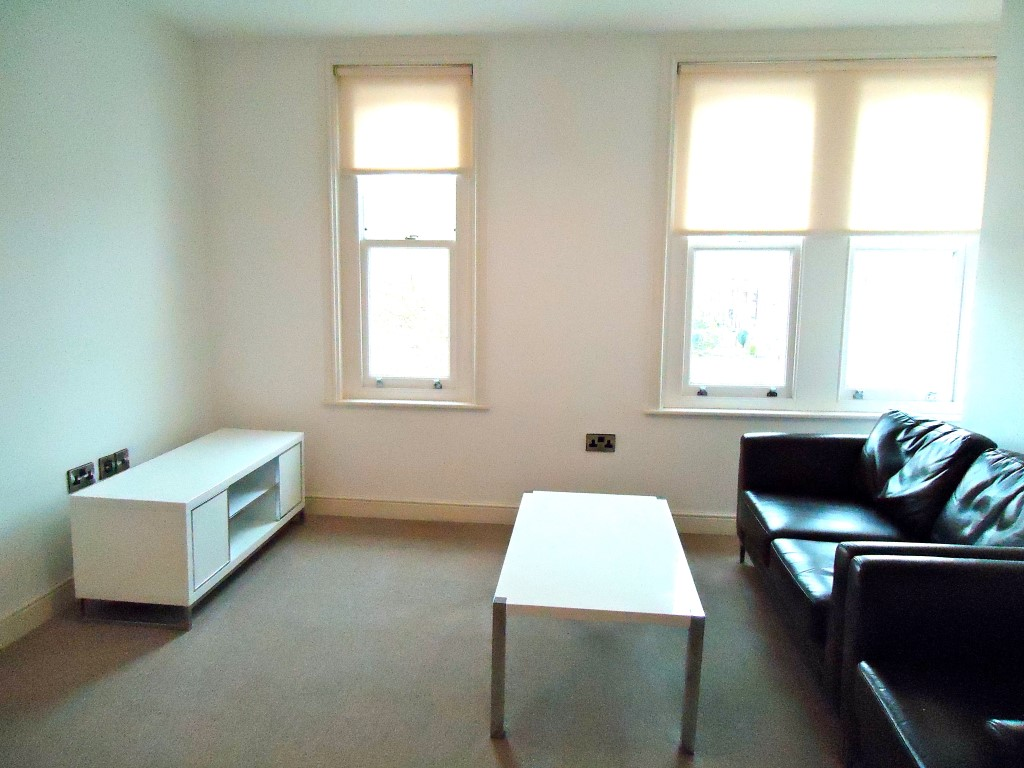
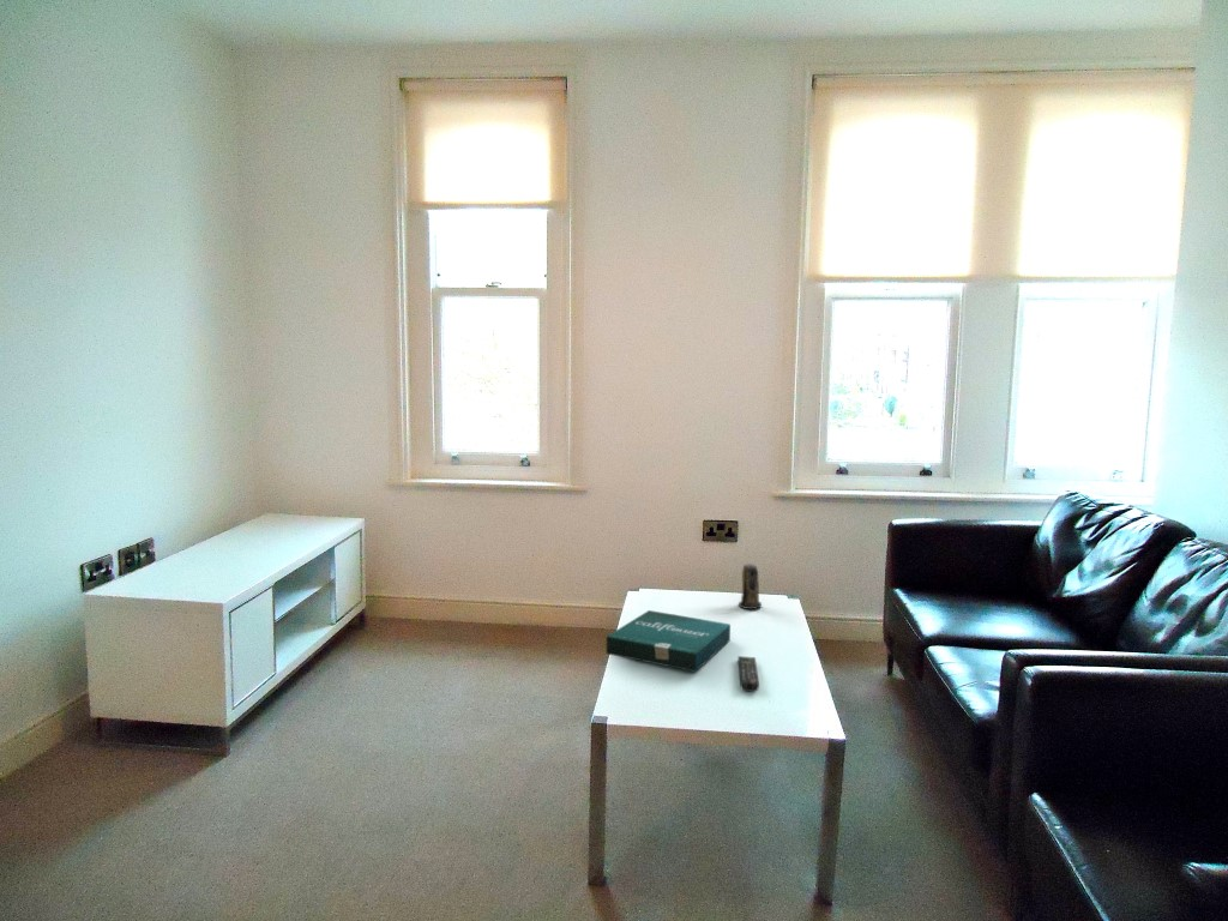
+ pizza box [606,609,732,673]
+ remote control [736,655,760,693]
+ candle [738,564,763,610]
